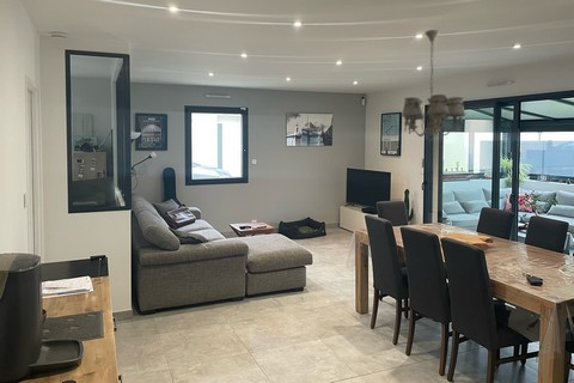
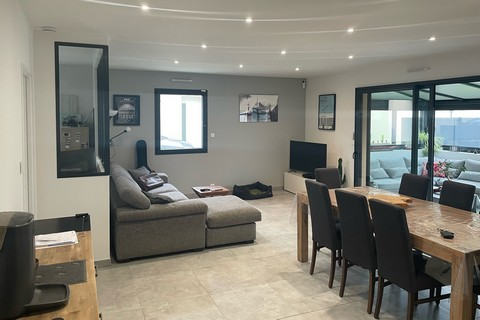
- chandelier [401,29,466,138]
